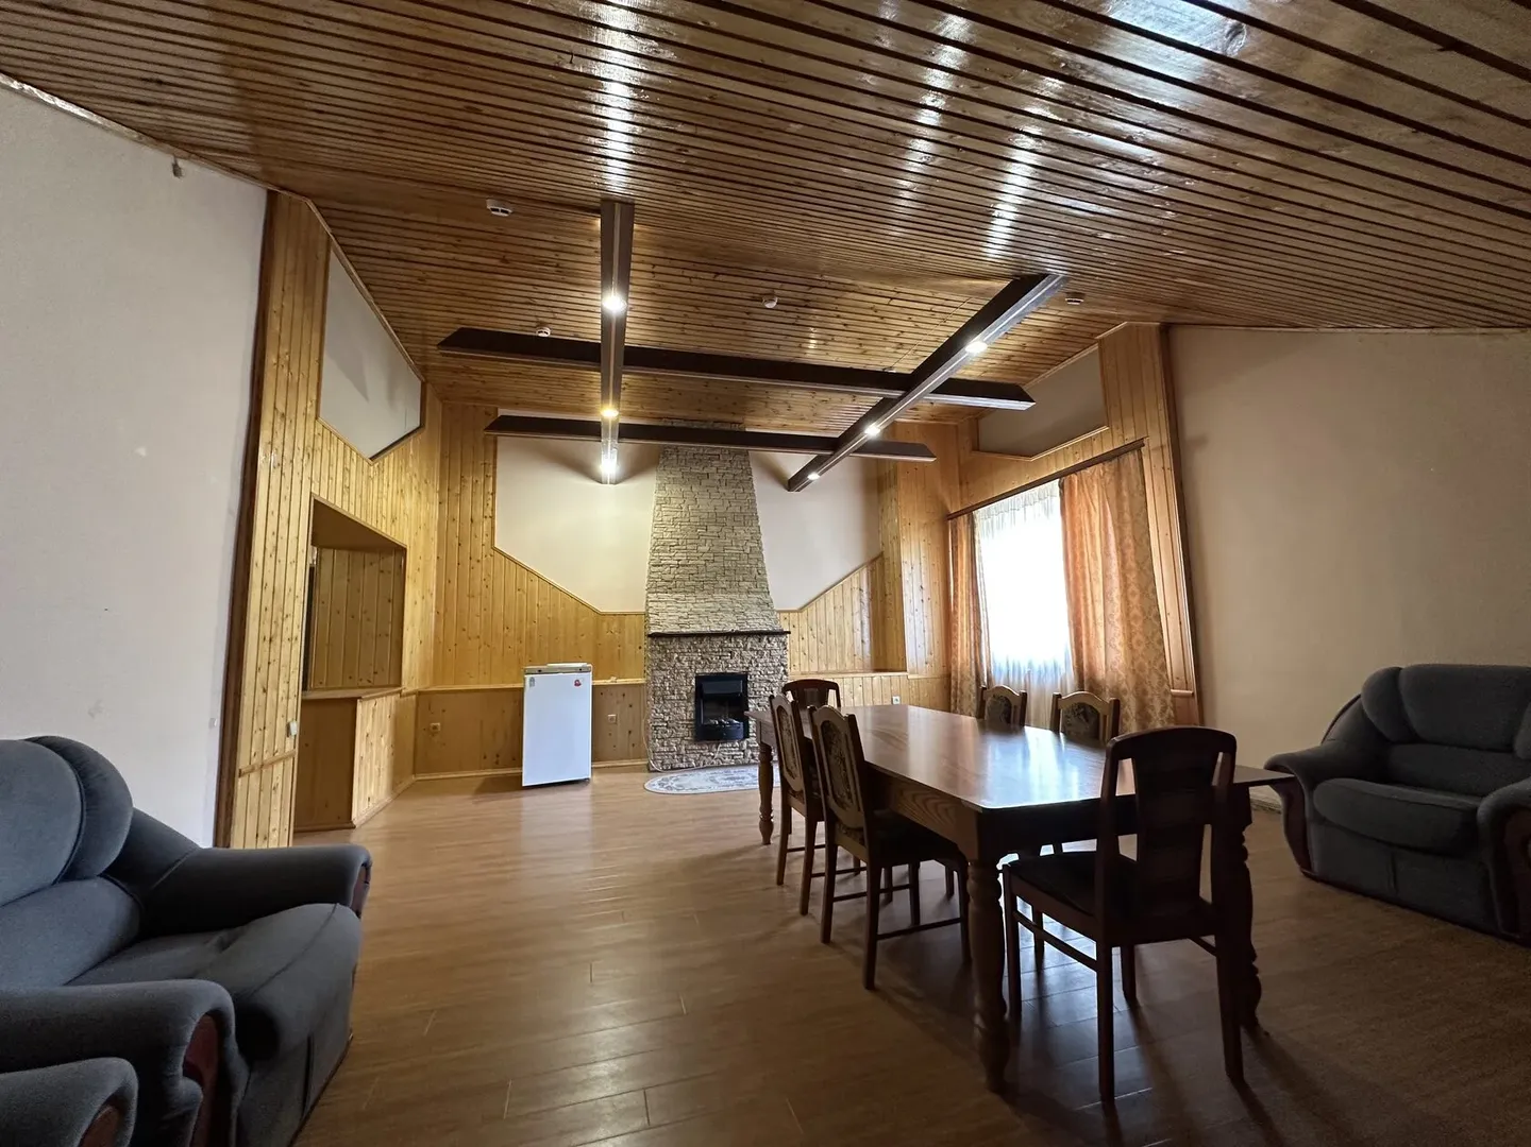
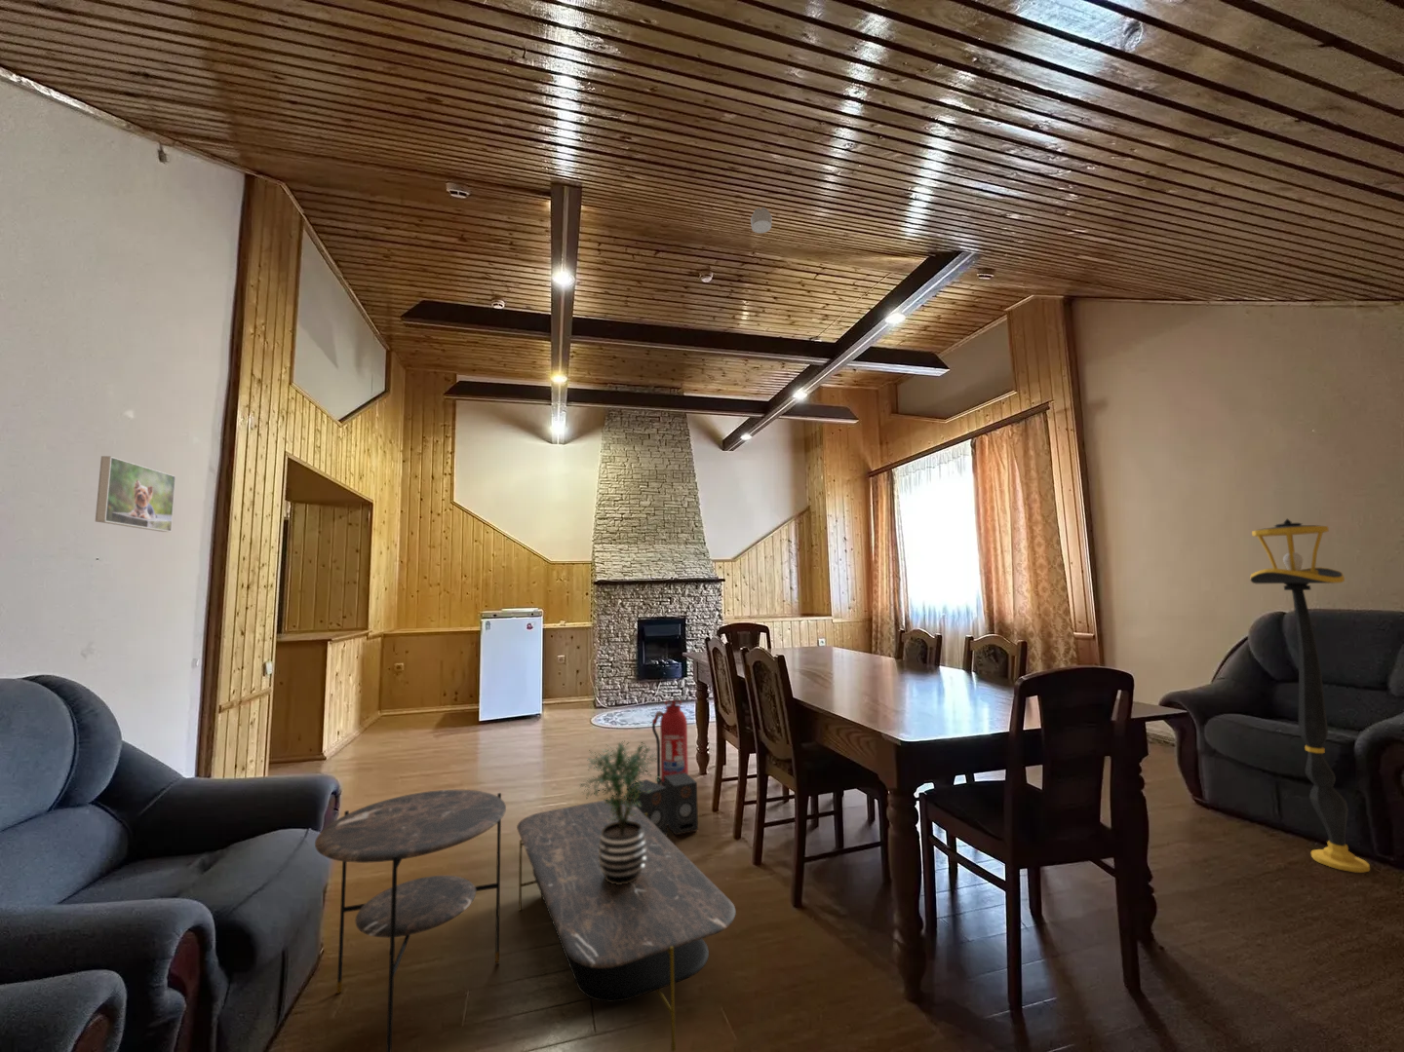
+ smoke detector [750,207,773,234]
+ floor lamp [1249,518,1371,874]
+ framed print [95,455,177,533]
+ speaker [626,772,699,837]
+ fire extinguisher [651,699,690,786]
+ side table [314,789,507,1052]
+ coffee table [516,799,737,1052]
+ potted plant [577,738,661,884]
